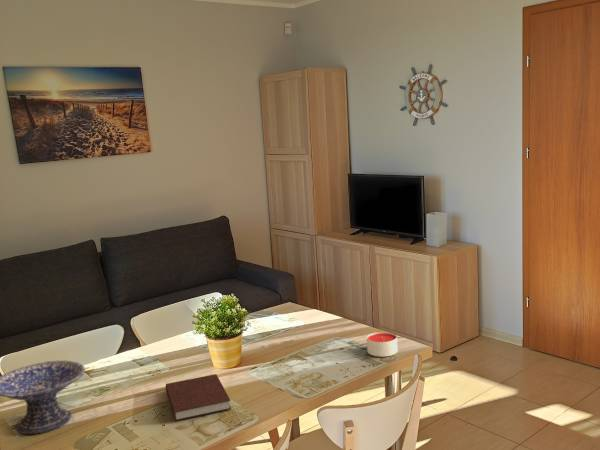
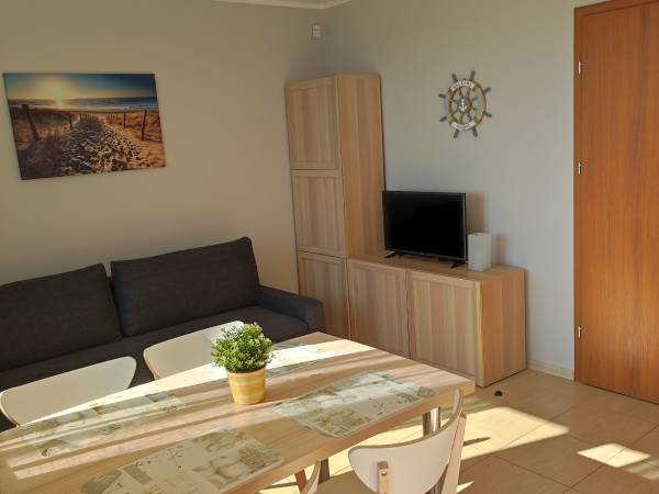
- candle [366,331,398,358]
- notebook [165,373,232,422]
- decorative bowl [0,359,86,435]
